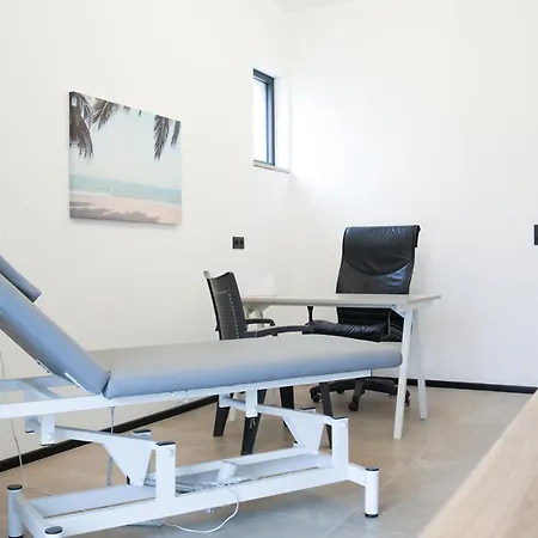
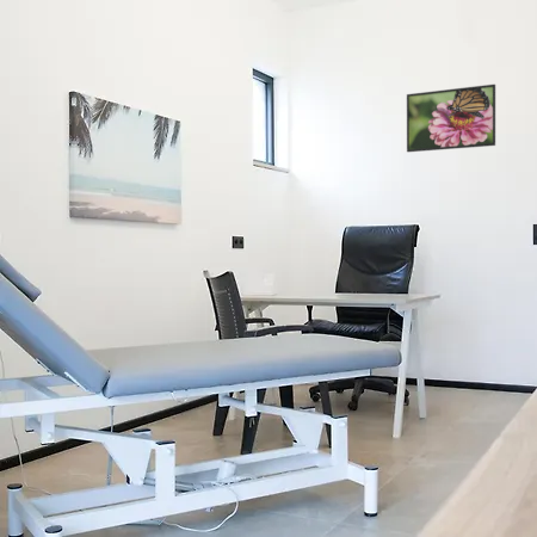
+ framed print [406,84,496,153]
